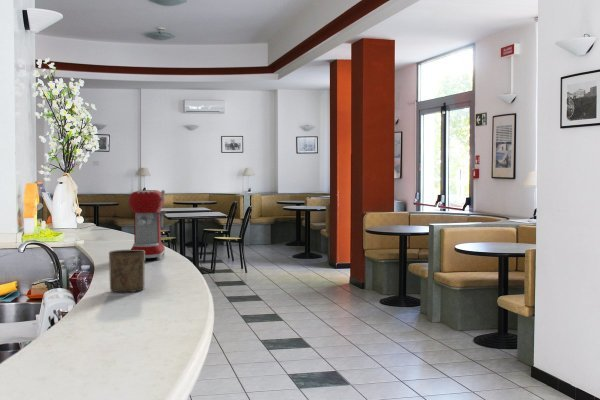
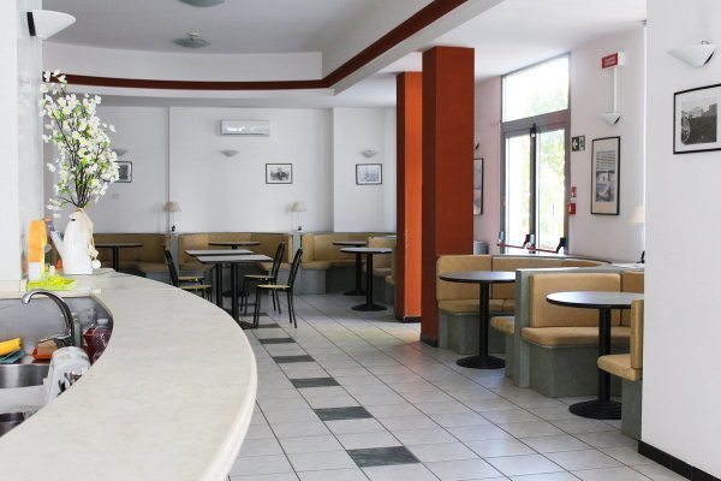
- cup [108,249,146,293]
- espresso machine [128,189,167,262]
